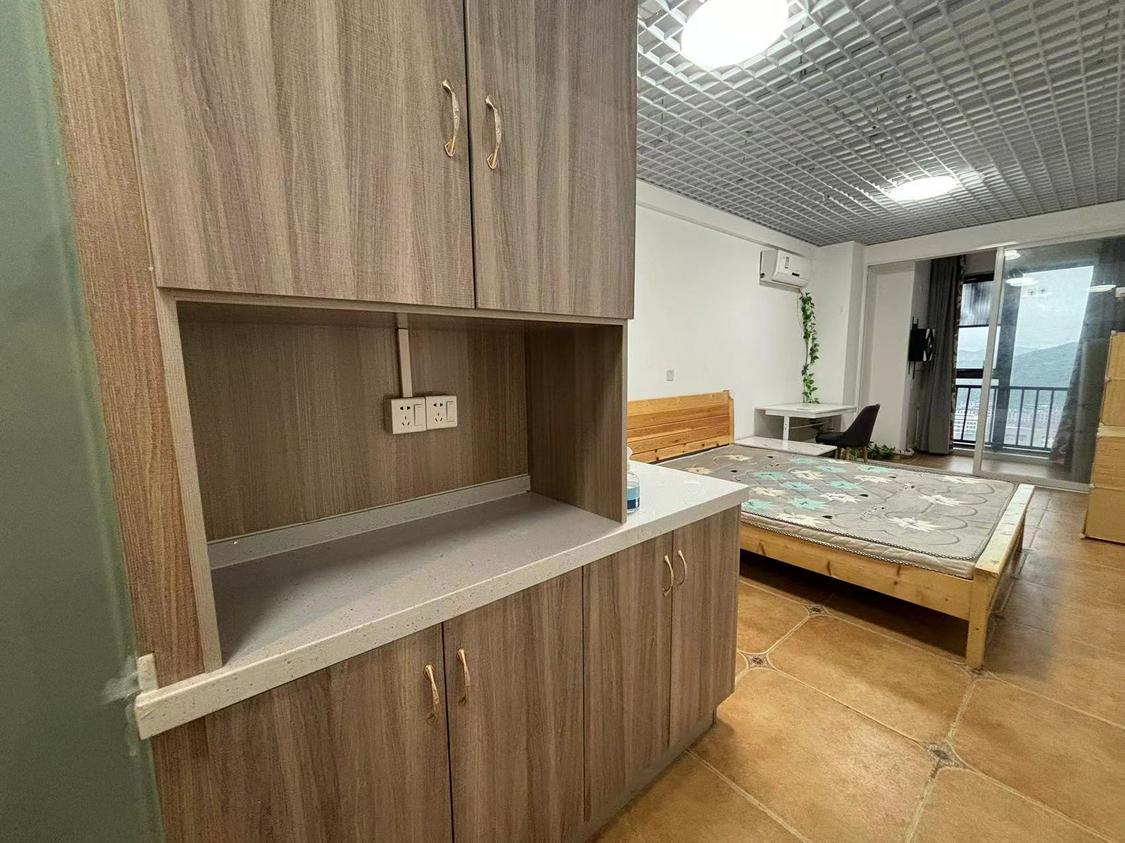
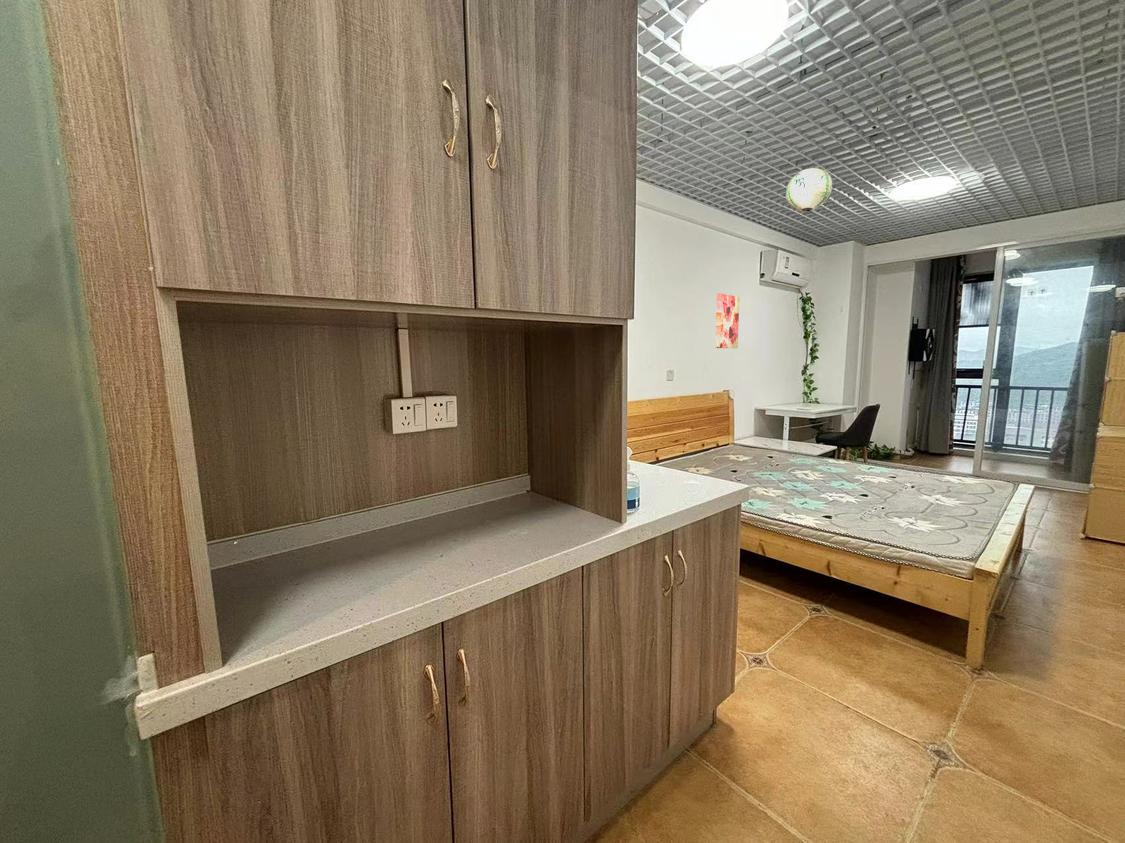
+ wall art [714,292,740,349]
+ paper lantern [785,167,833,212]
